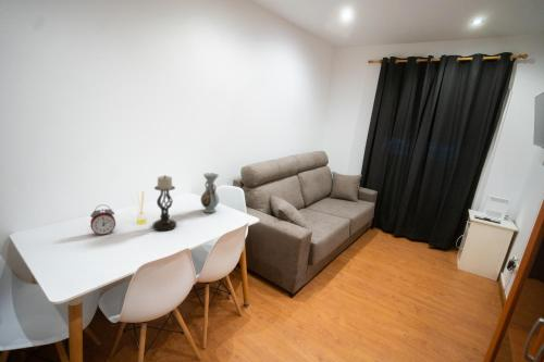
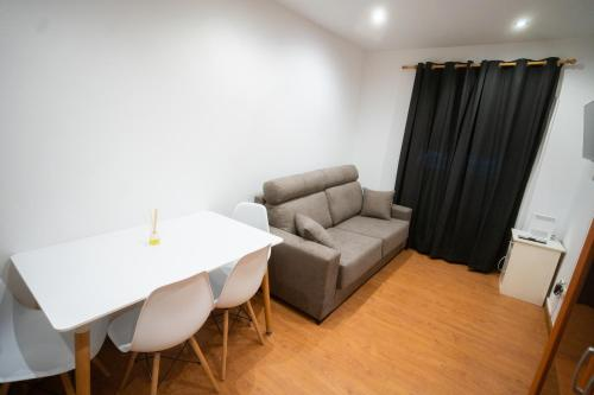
- alarm clock [89,203,116,237]
- candle holder [151,174,177,232]
- vase [200,172,220,214]
